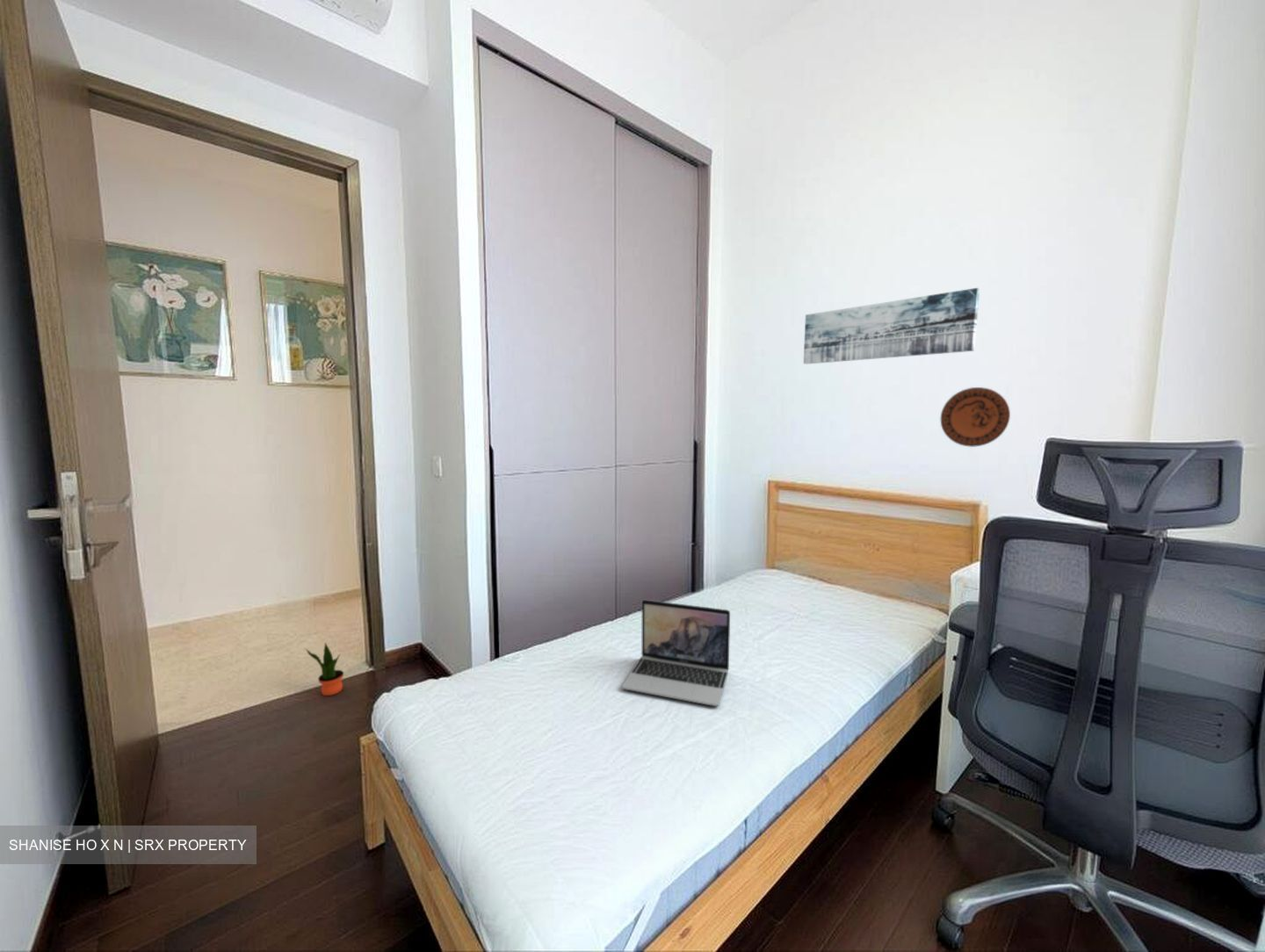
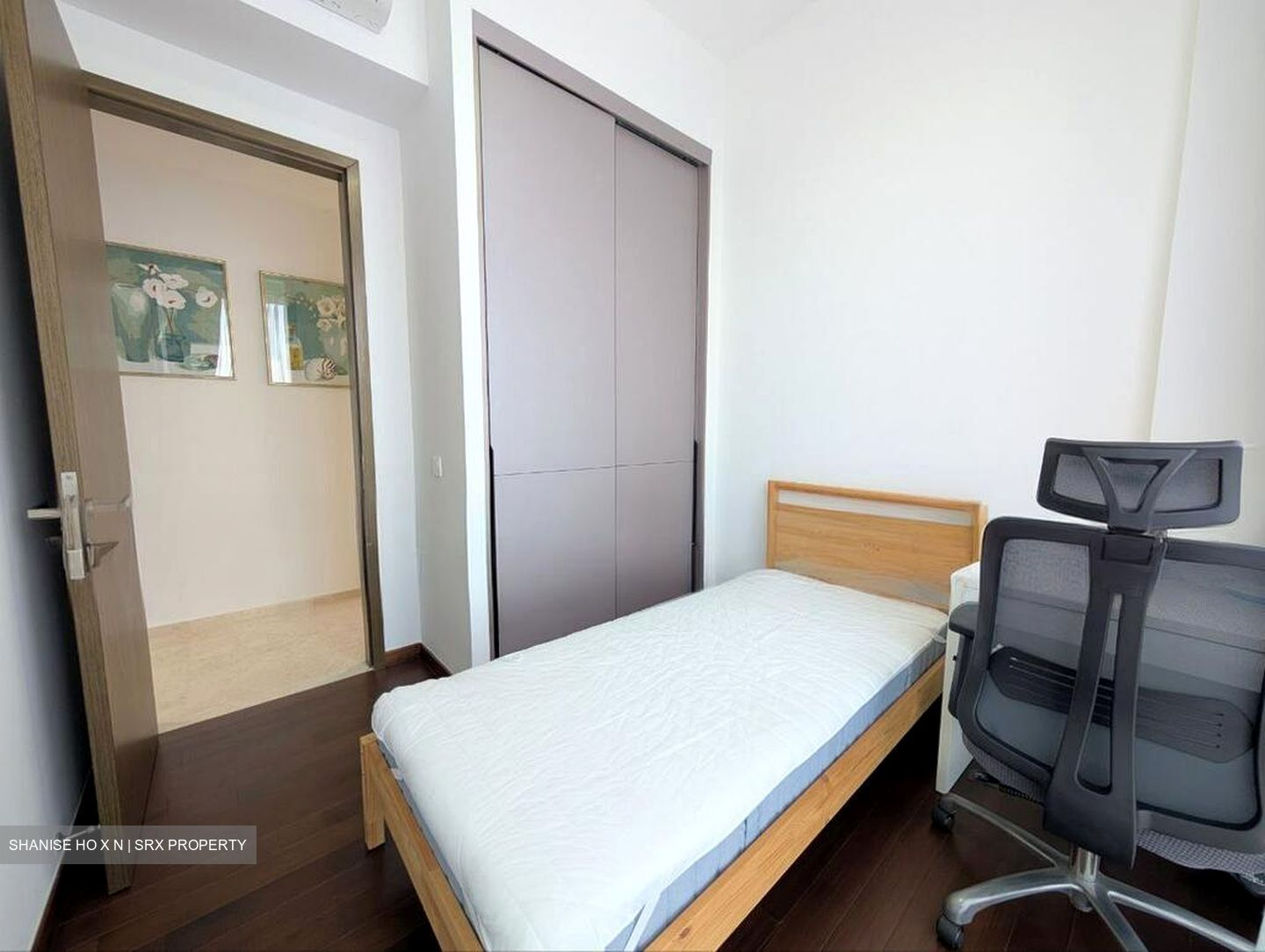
- decorative plate [940,386,1011,448]
- potted plant [305,641,344,696]
- wall art [803,287,980,365]
- laptop [621,599,731,707]
